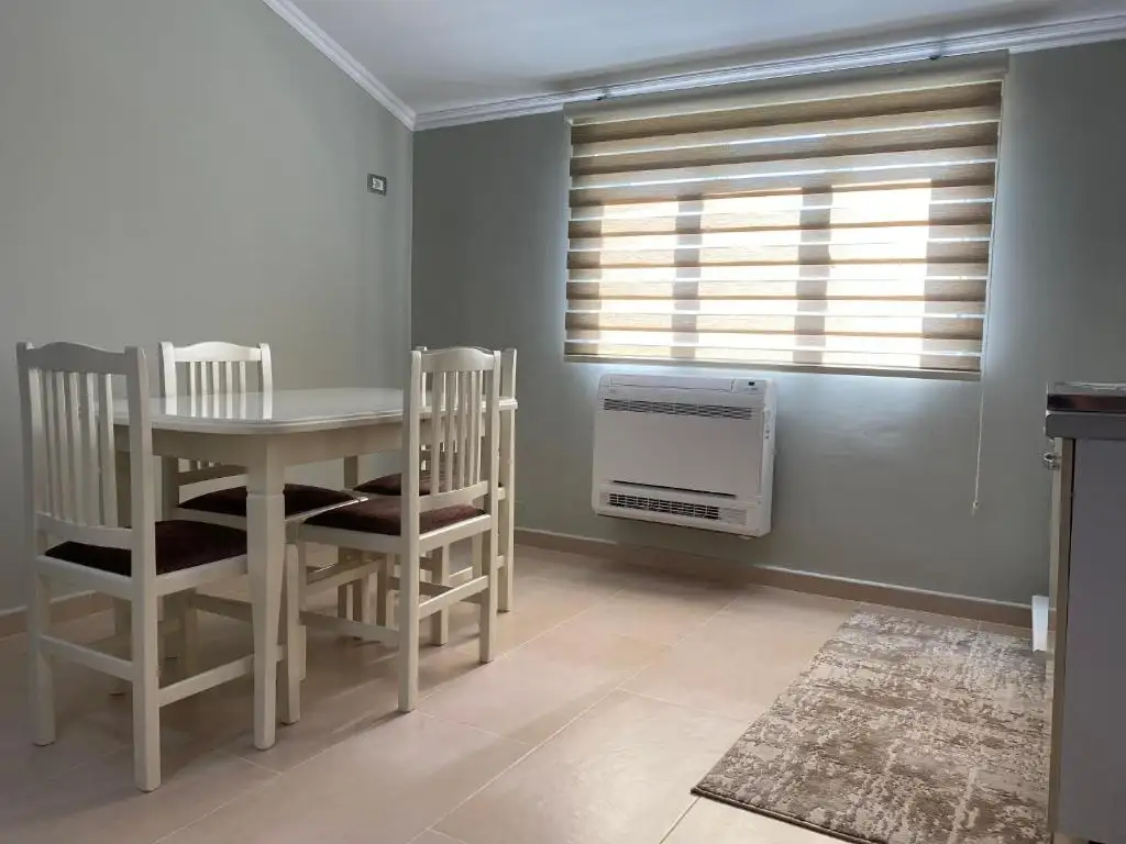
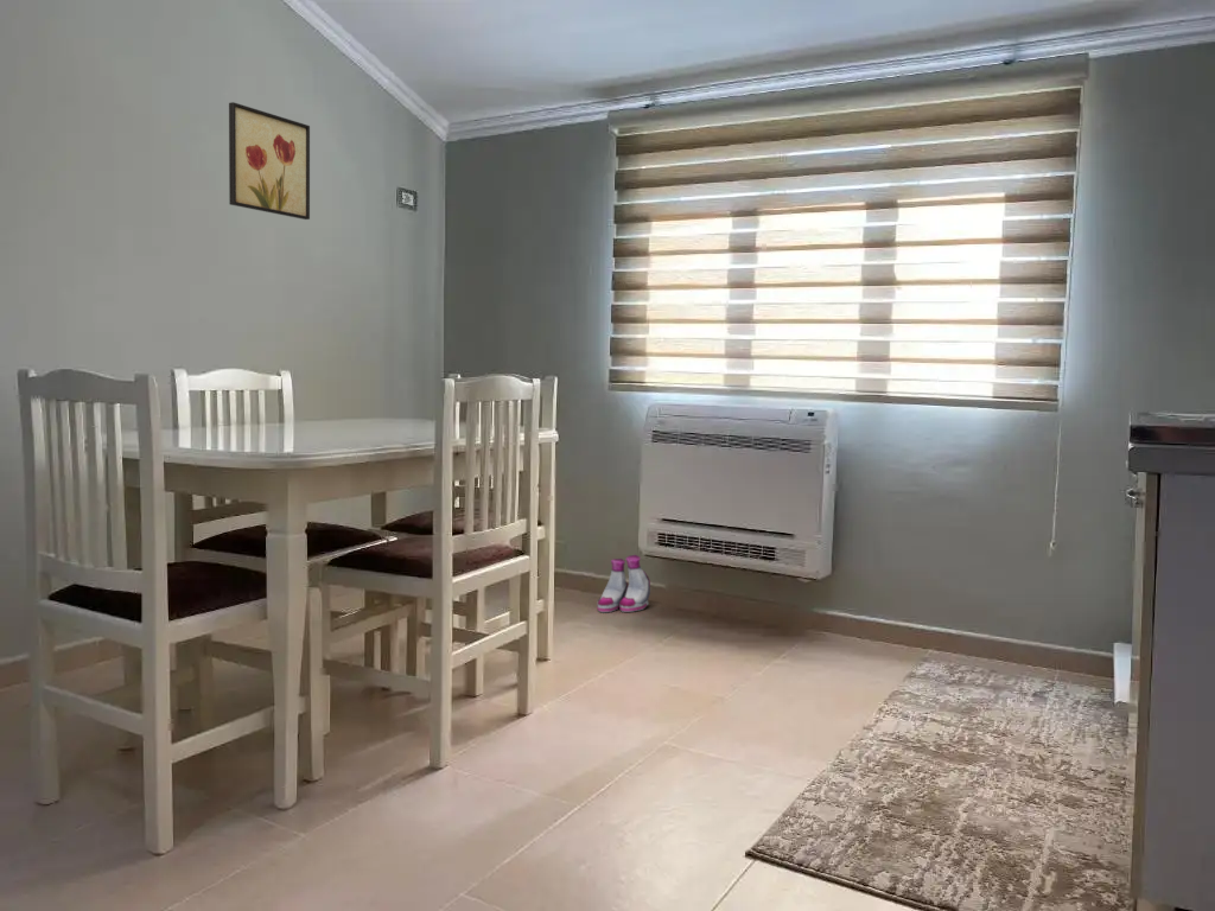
+ boots [596,554,651,613]
+ wall art [228,101,311,221]
